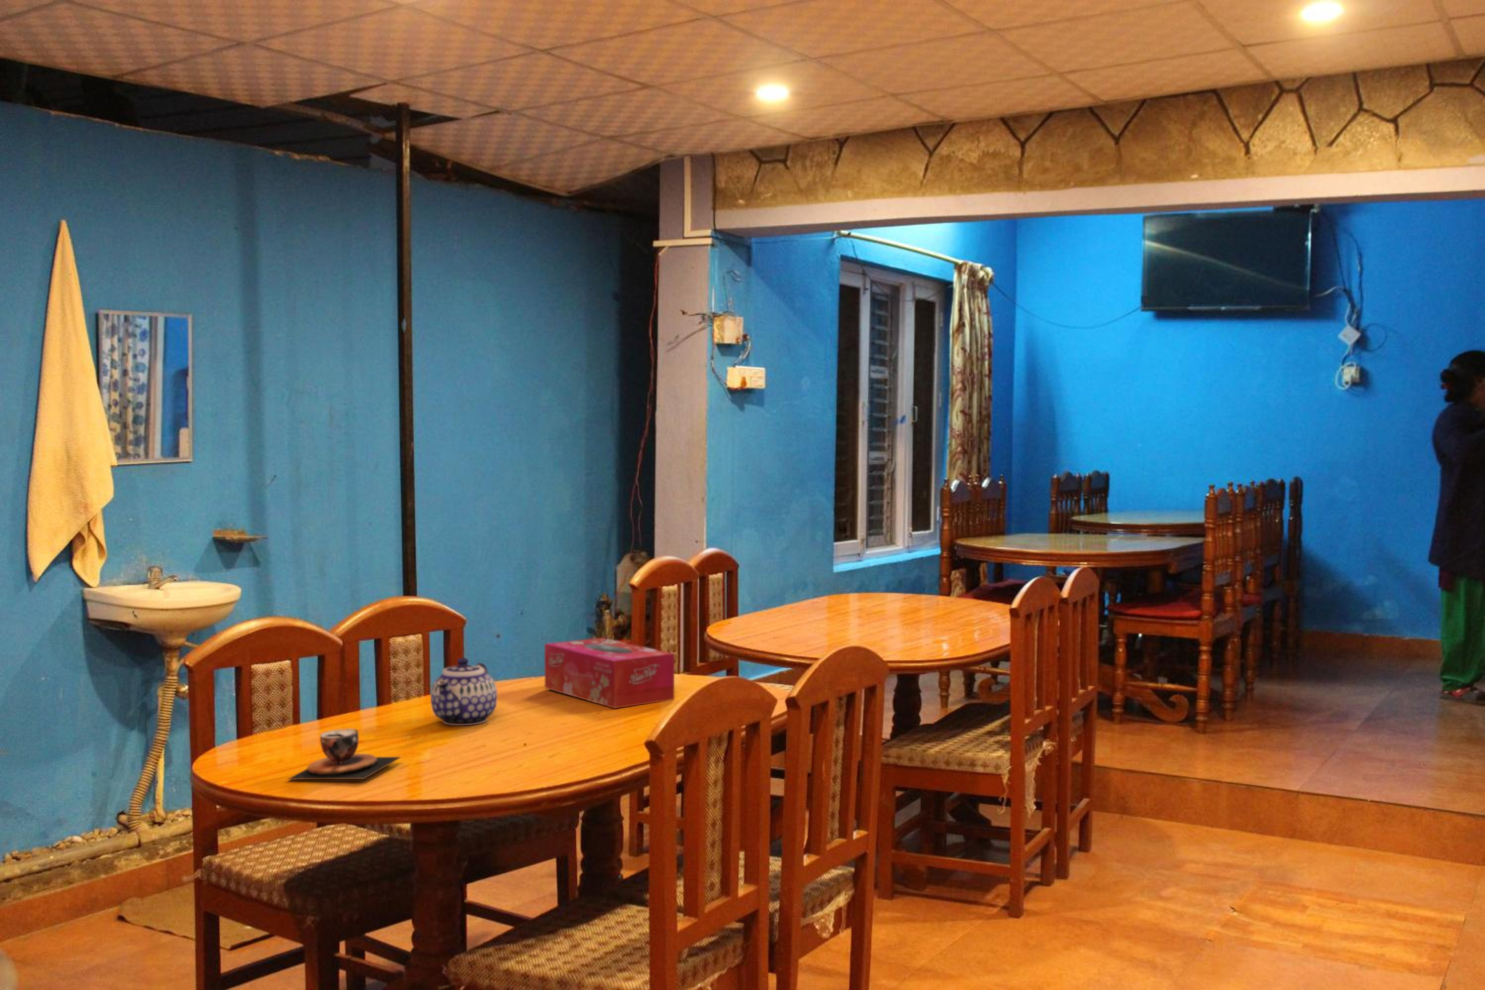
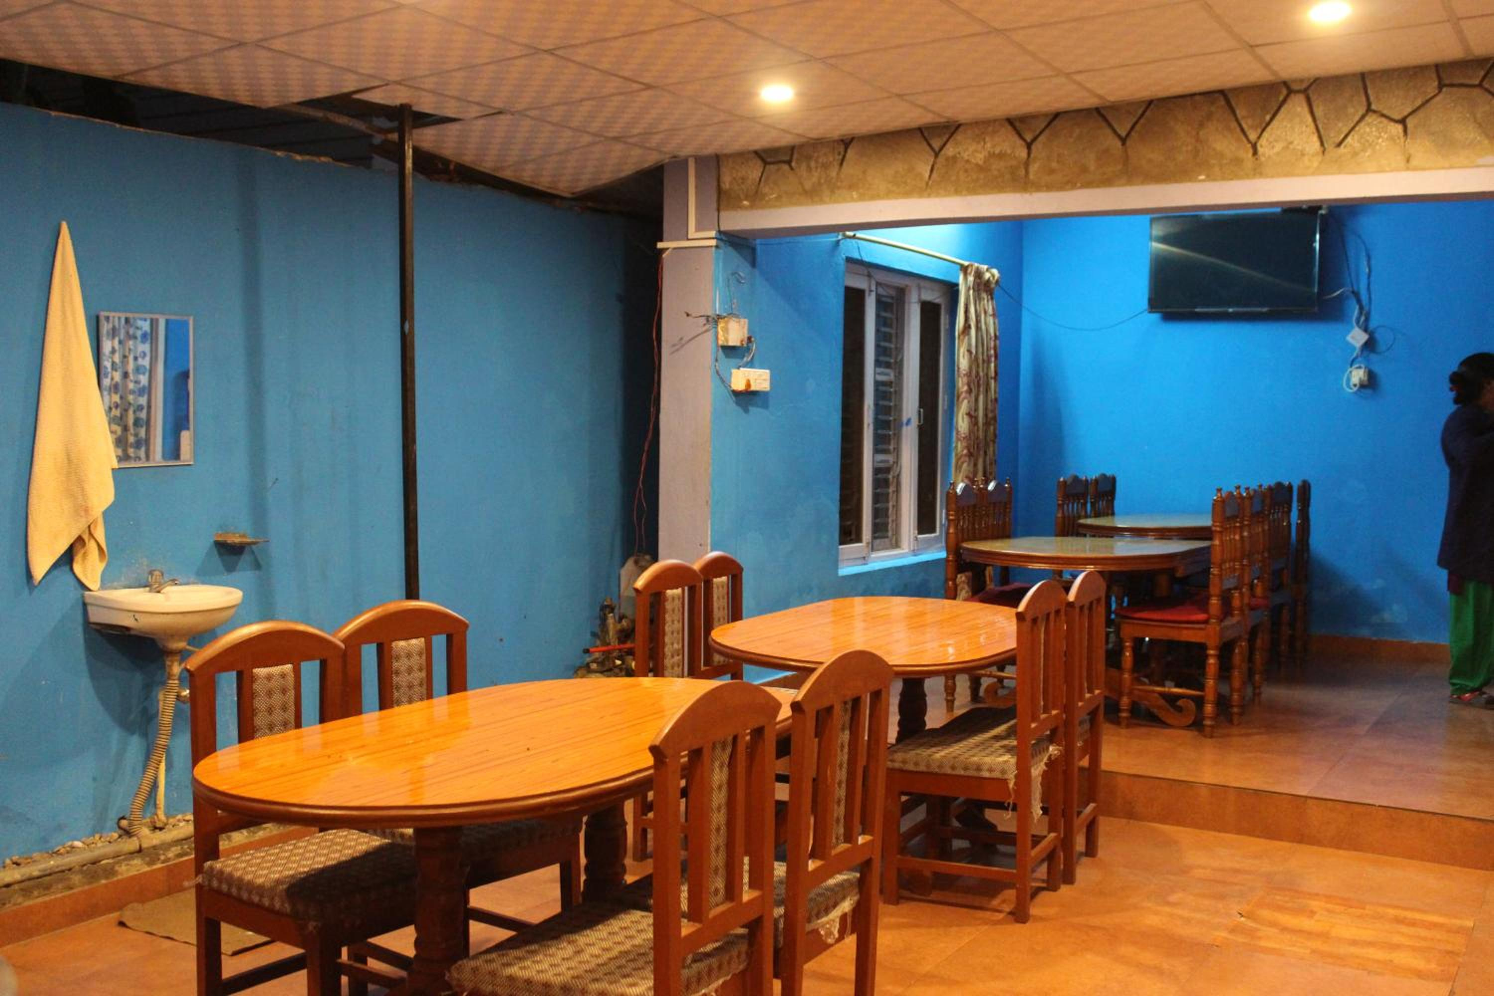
- teapot [430,657,497,726]
- tissue box [544,638,675,709]
- teacup [286,728,402,780]
